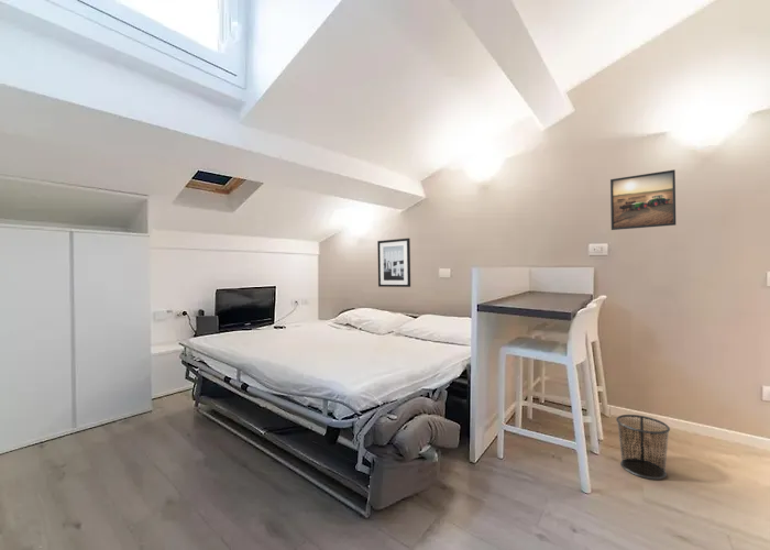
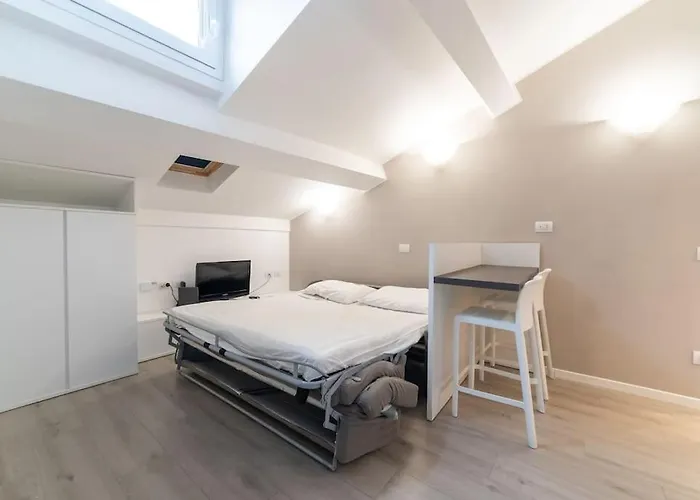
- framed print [609,168,676,231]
- waste bin [615,414,671,481]
- wall art [376,238,411,288]
